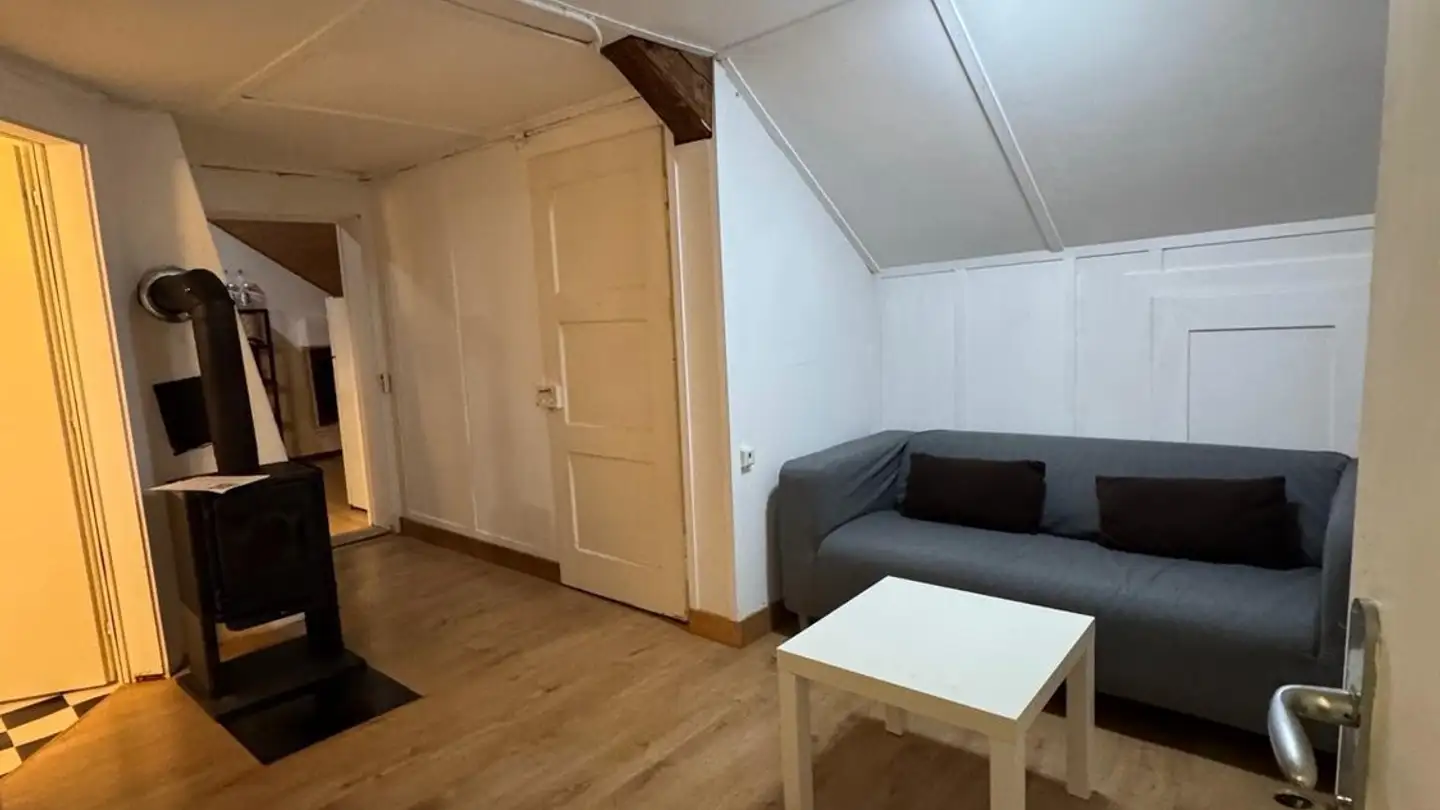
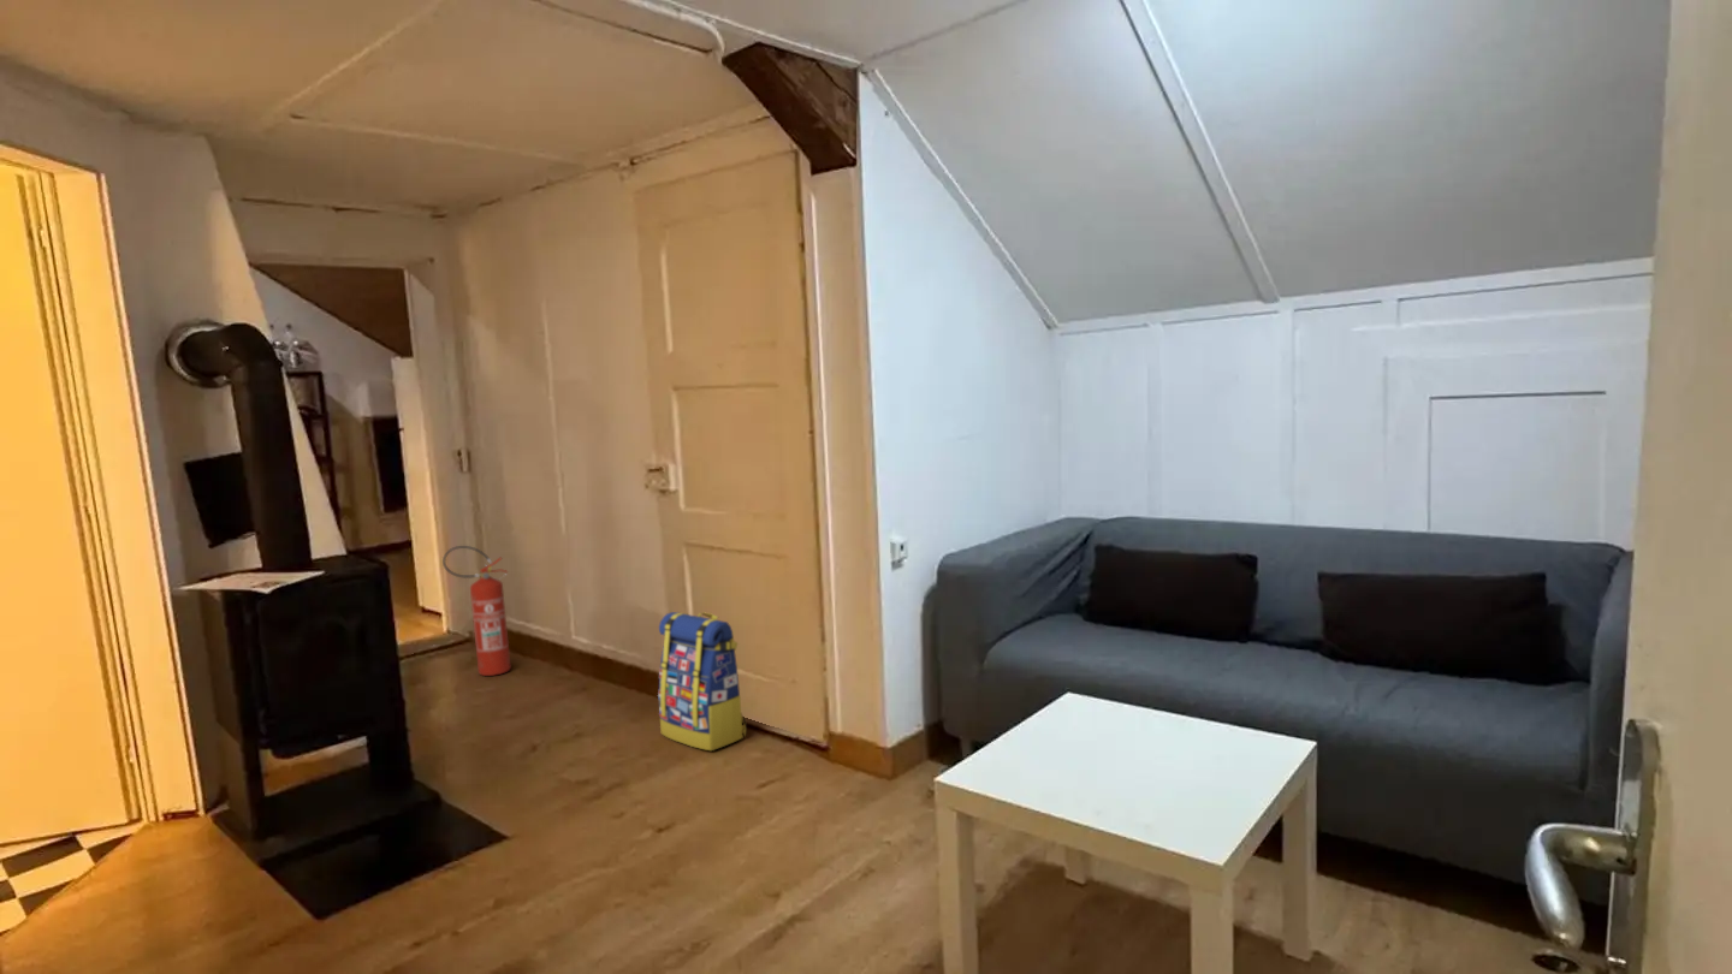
+ backpack [657,611,747,752]
+ fire extinguisher [441,545,511,677]
